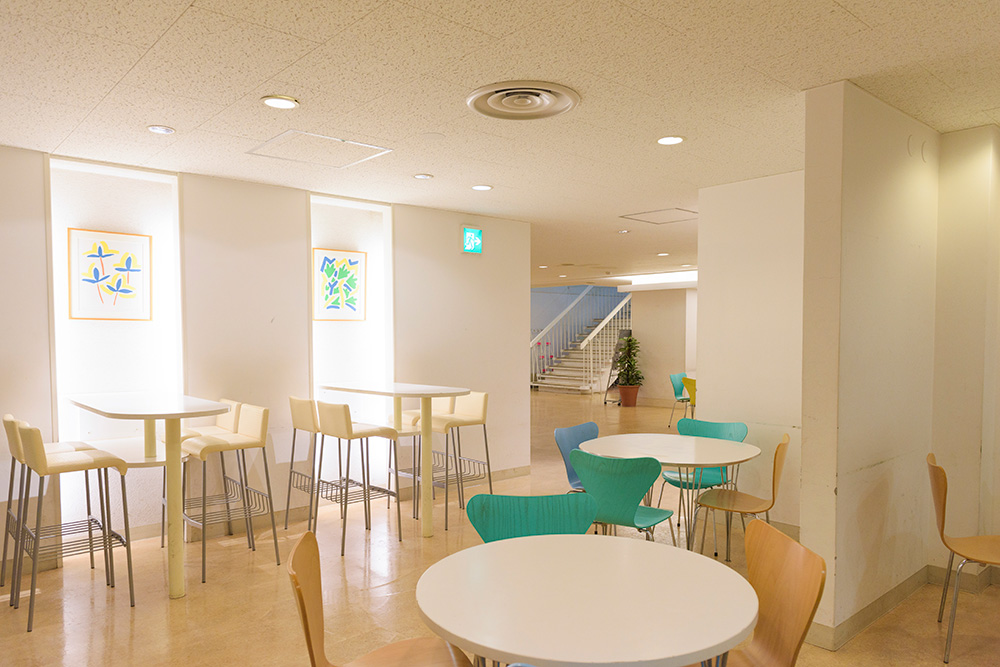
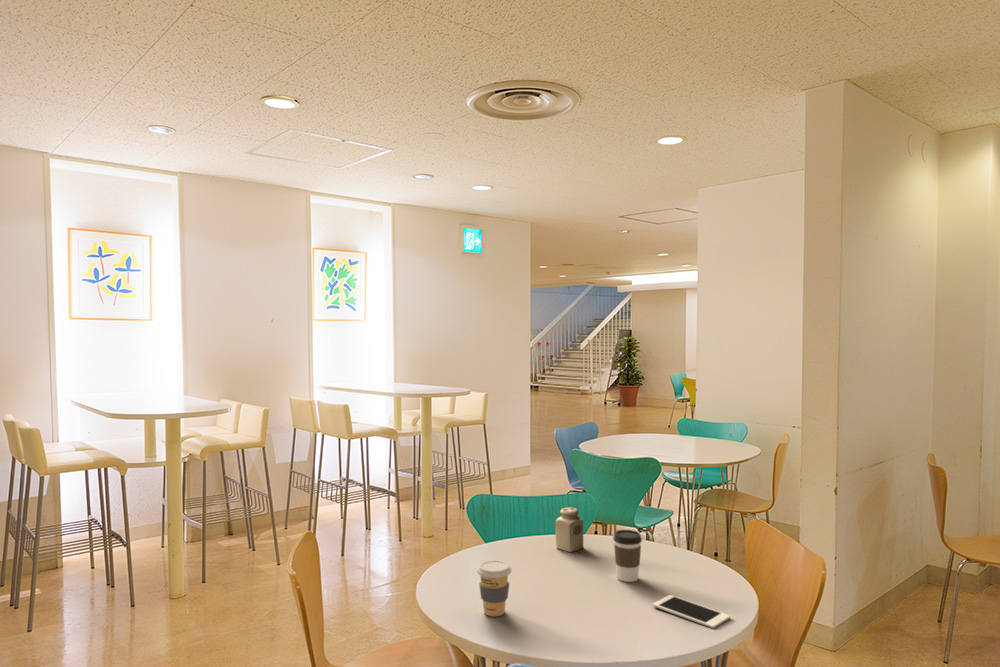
+ salt shaker [554,507,584,553]
+ coffee cup [476,559,513,617]
+ cell phone [652,594,731,629]
+ coffee cup [612,529,643,583]
